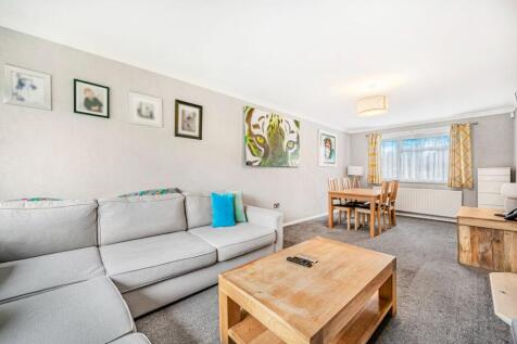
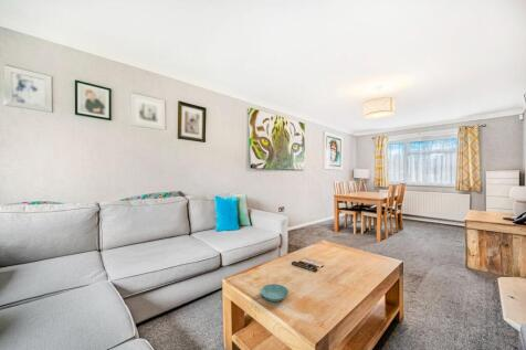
+ saucer [260,283,290,303]
